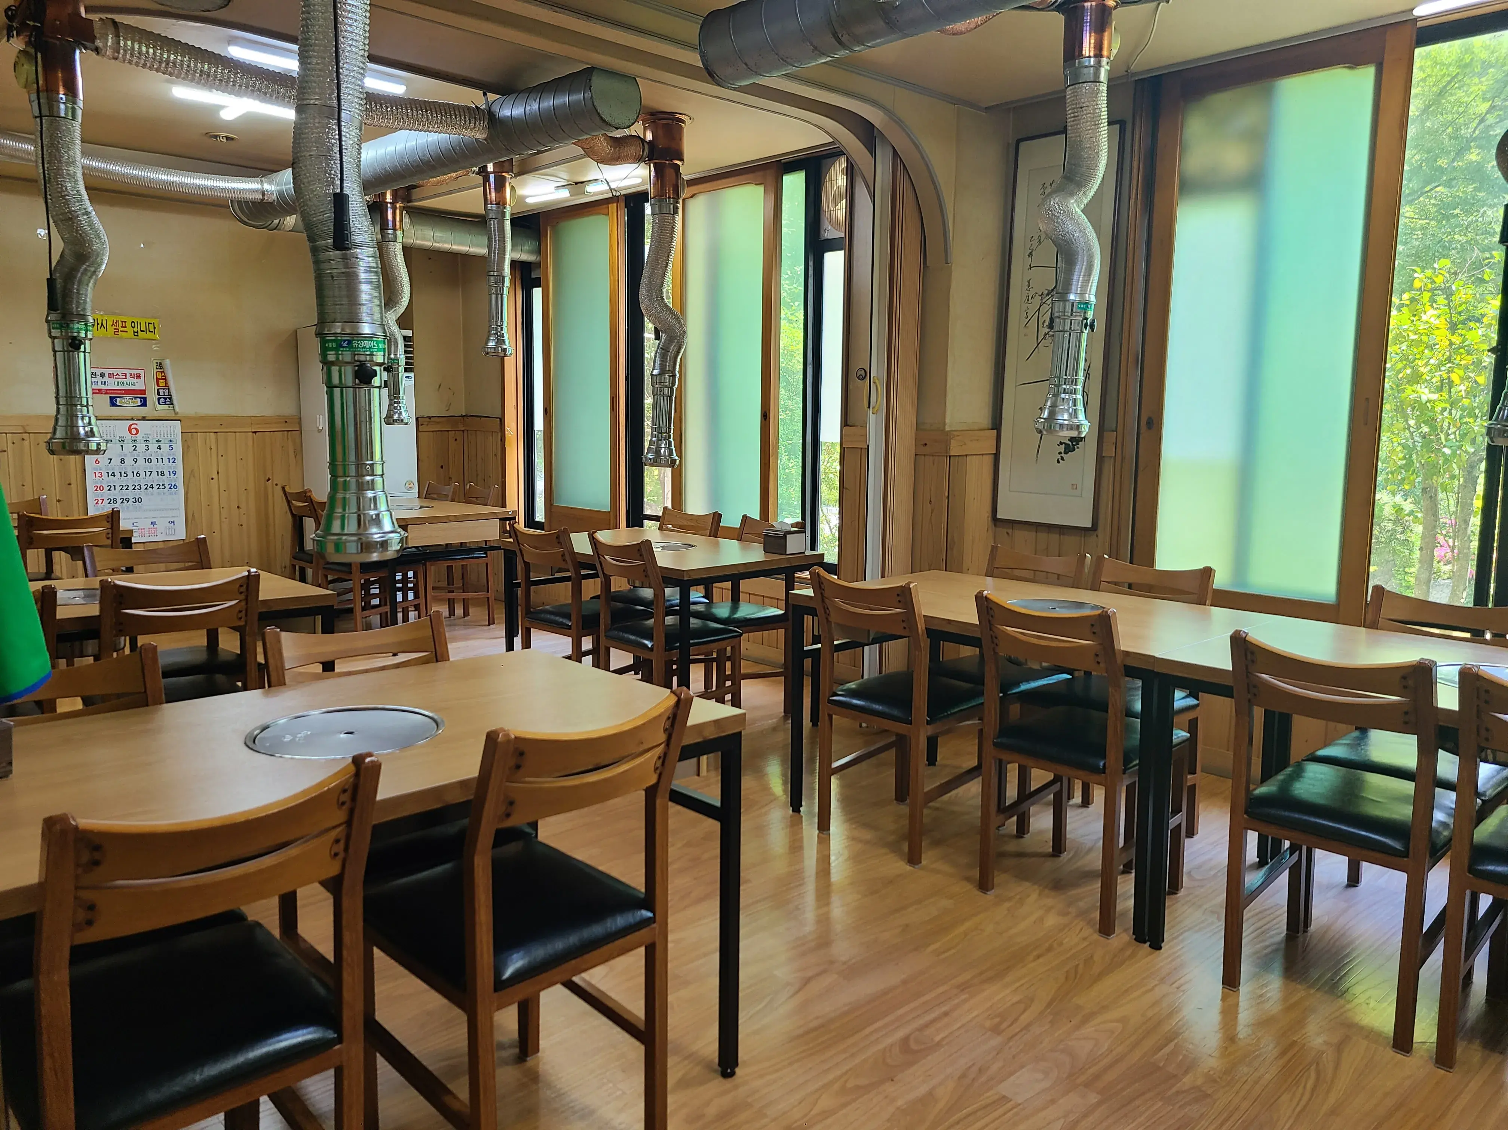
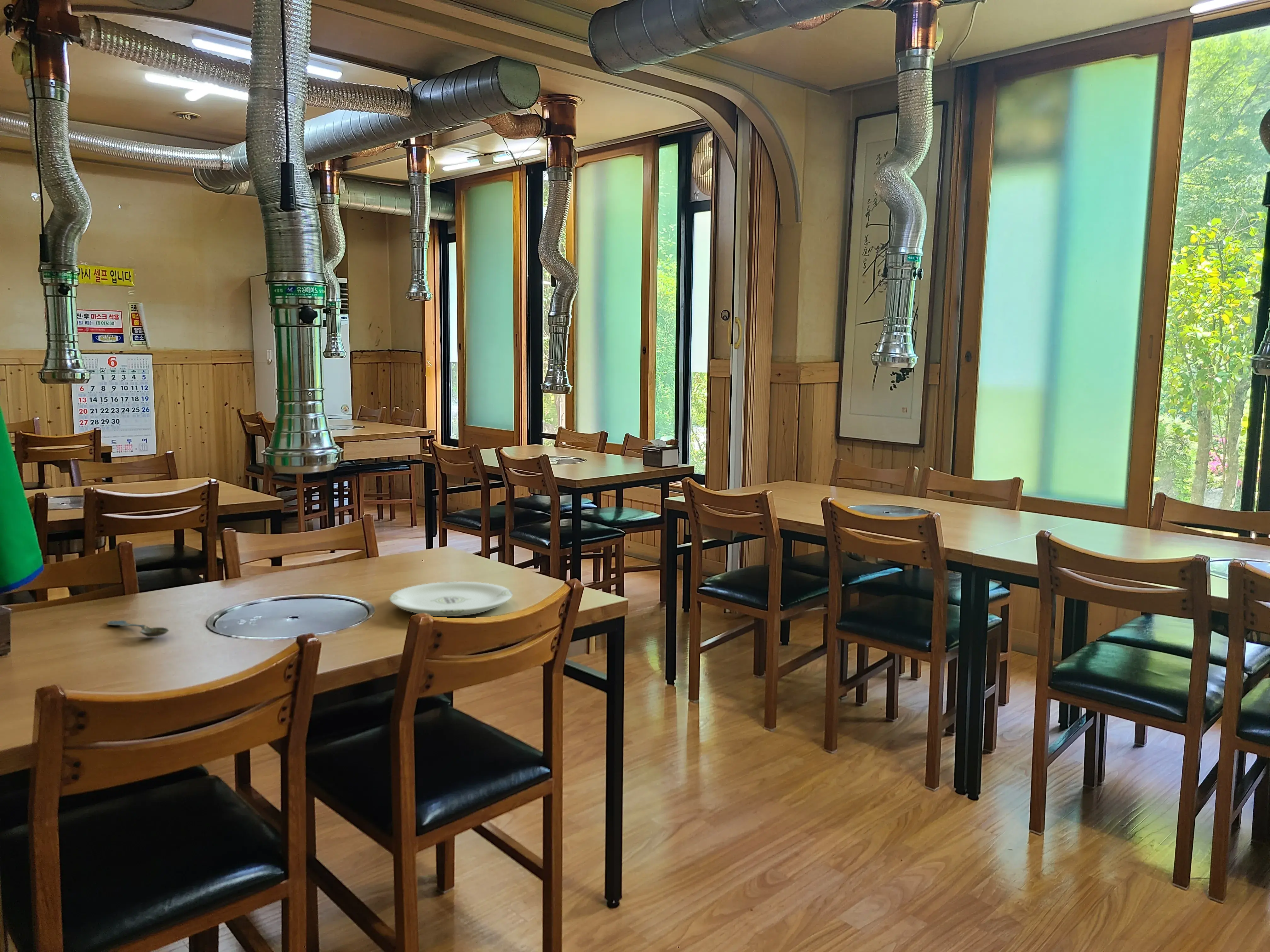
+ plate [389,581,513,617]
+ spoon [107,620,169,637]
